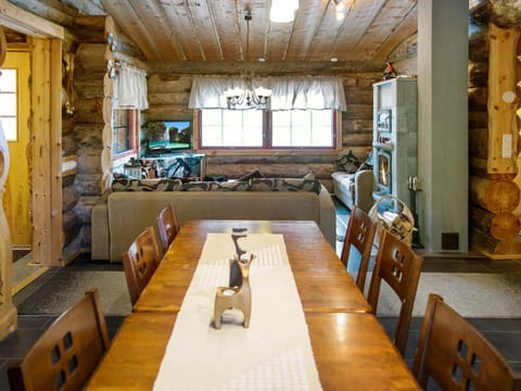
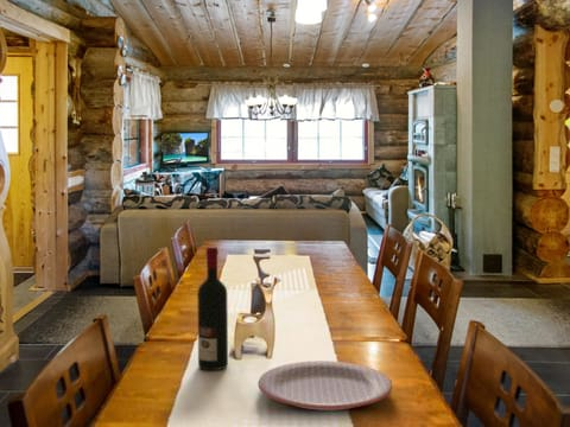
+ plate [256,359,394,412]
+ alcohol [196,246,229,371]
